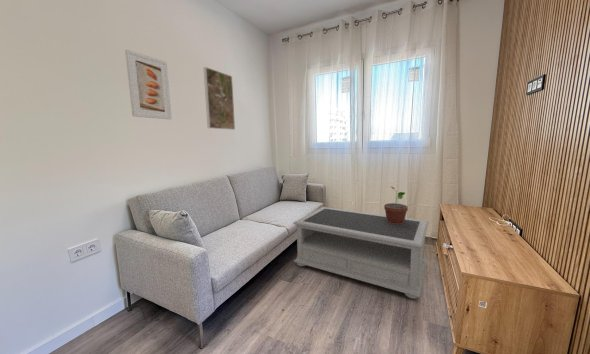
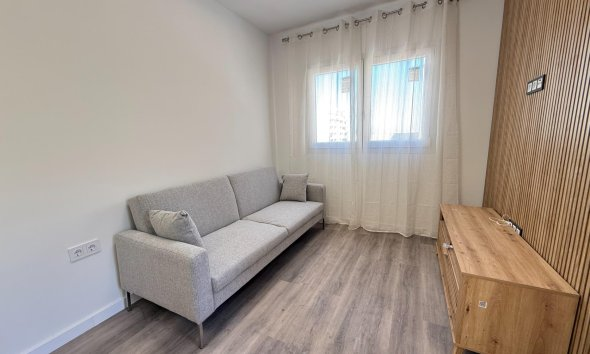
- coffee table [292,206,429,300]
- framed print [124,49,173,120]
- potted plant [383,186,409,224]
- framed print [203,66,236,131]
